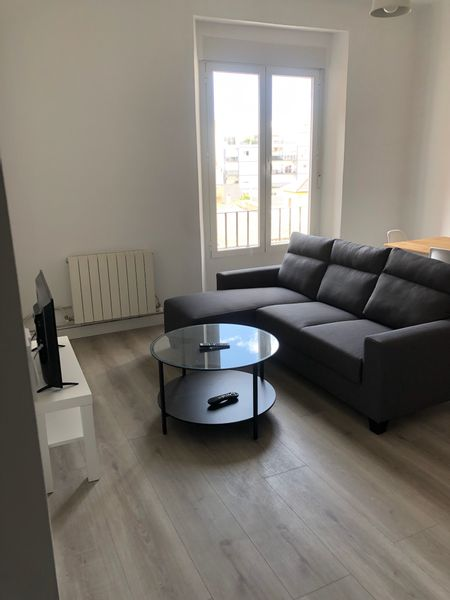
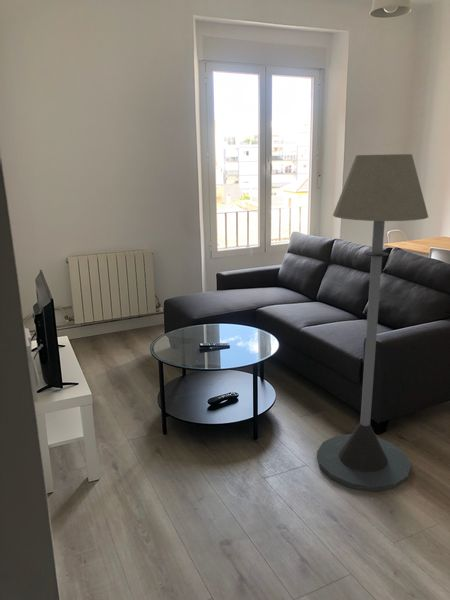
+ floor lamp [316,153,430,492]
